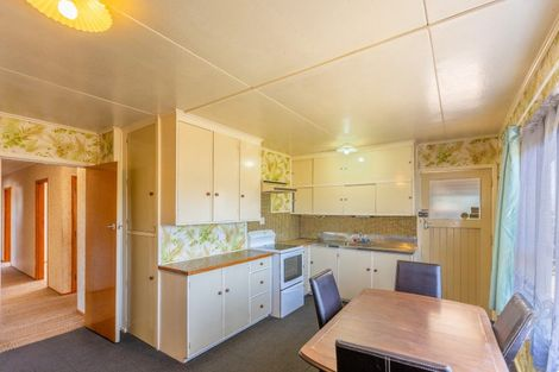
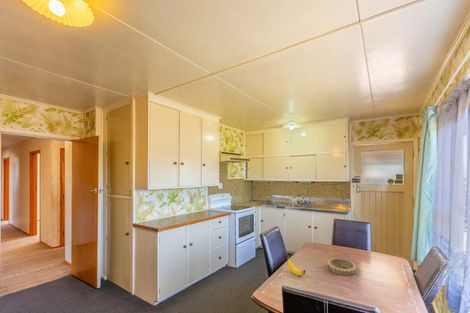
+ decorative bowl [327,258,357,276]
+ banana [286,256,307,277]
